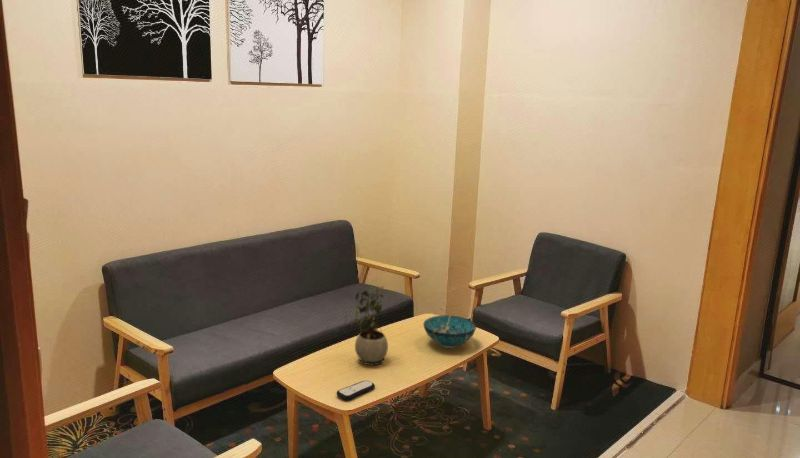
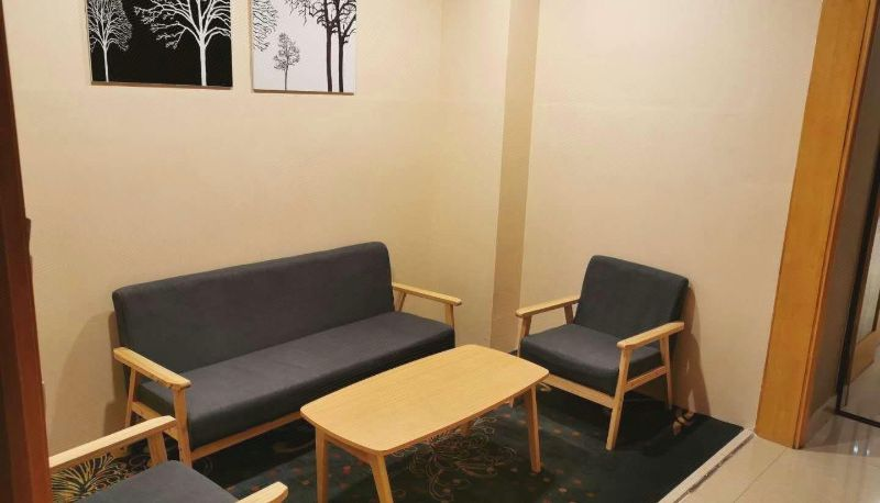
- potted plant [343,285,389,366]
- decorative bowl [422,314,477,349]
- remote control [336,380,376,401]
